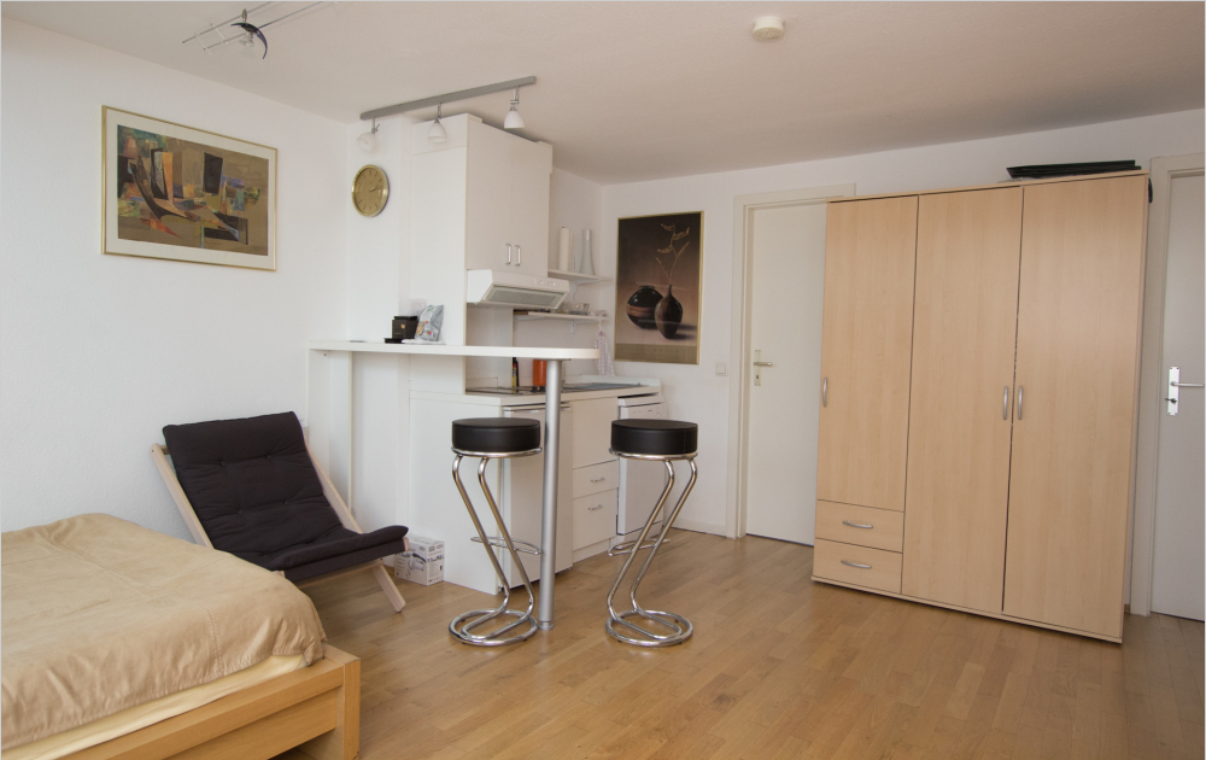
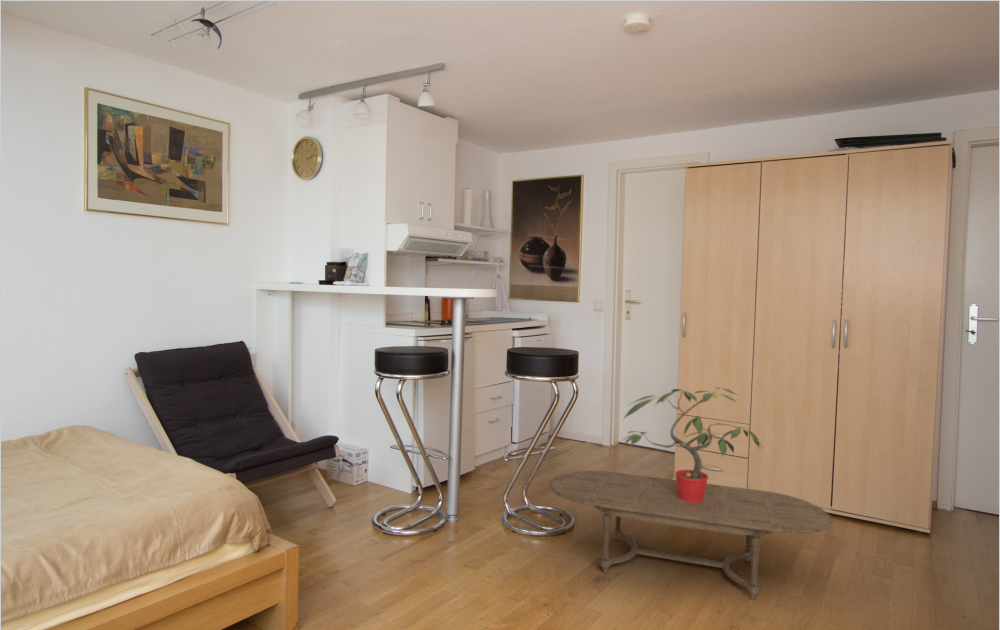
+ coffee table [549,470,833,601]
+ potted plant [620,386,763,503]
